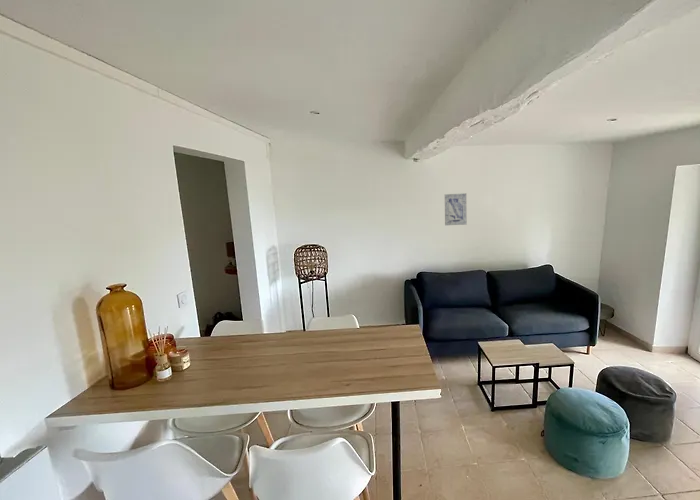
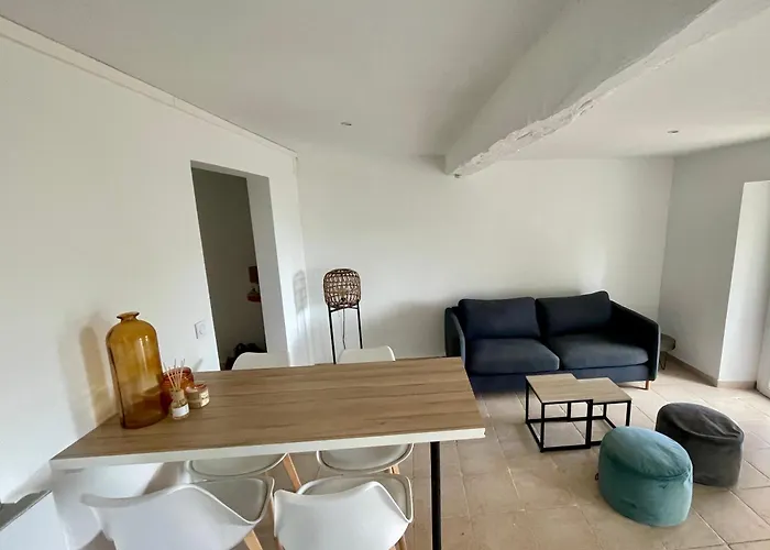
- wall art [444,192,468,226]
